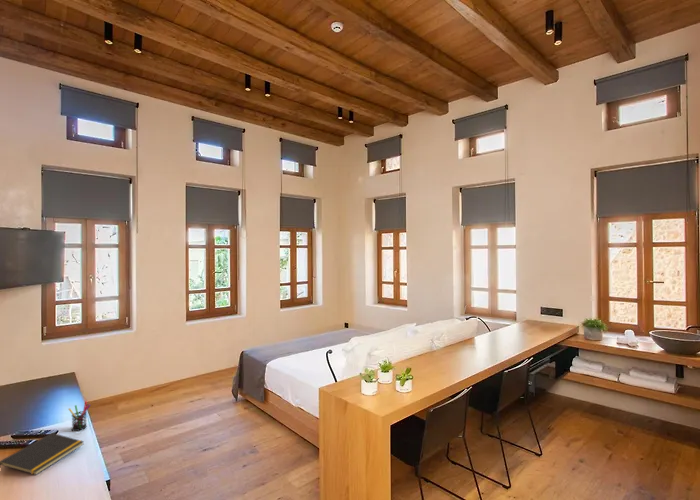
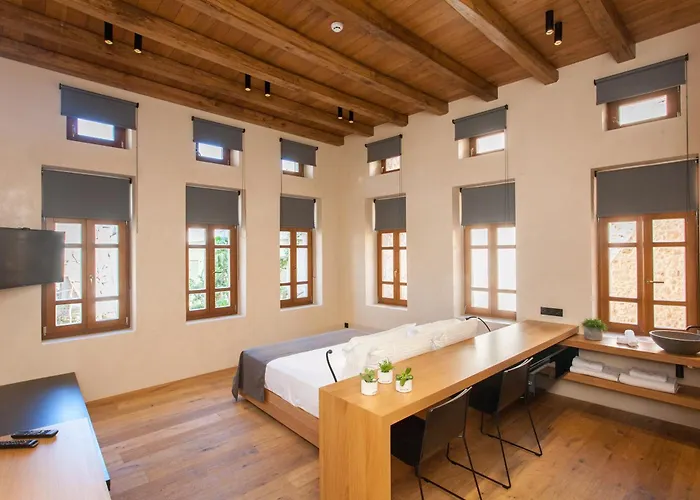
- notepad [0,432,85,476]
- pen holder [68,400,91,432]
